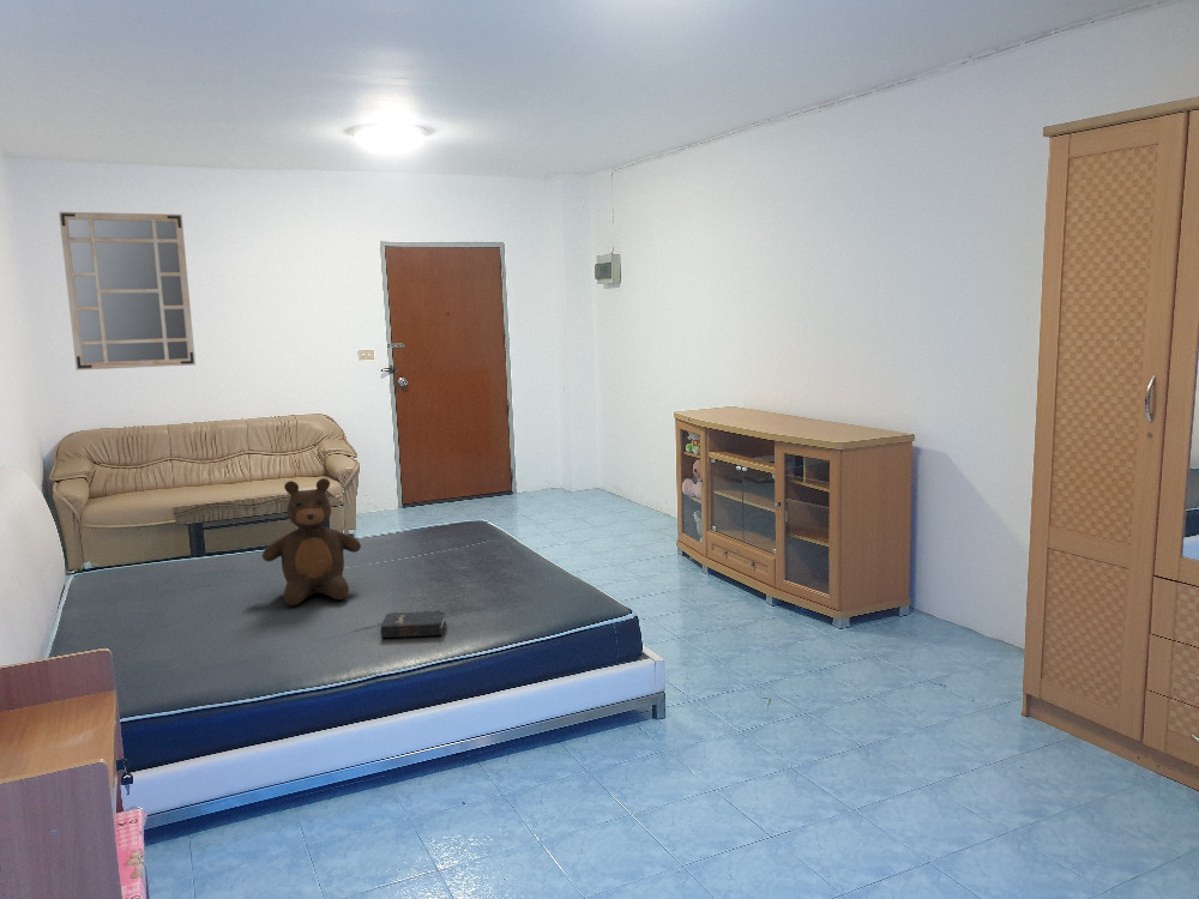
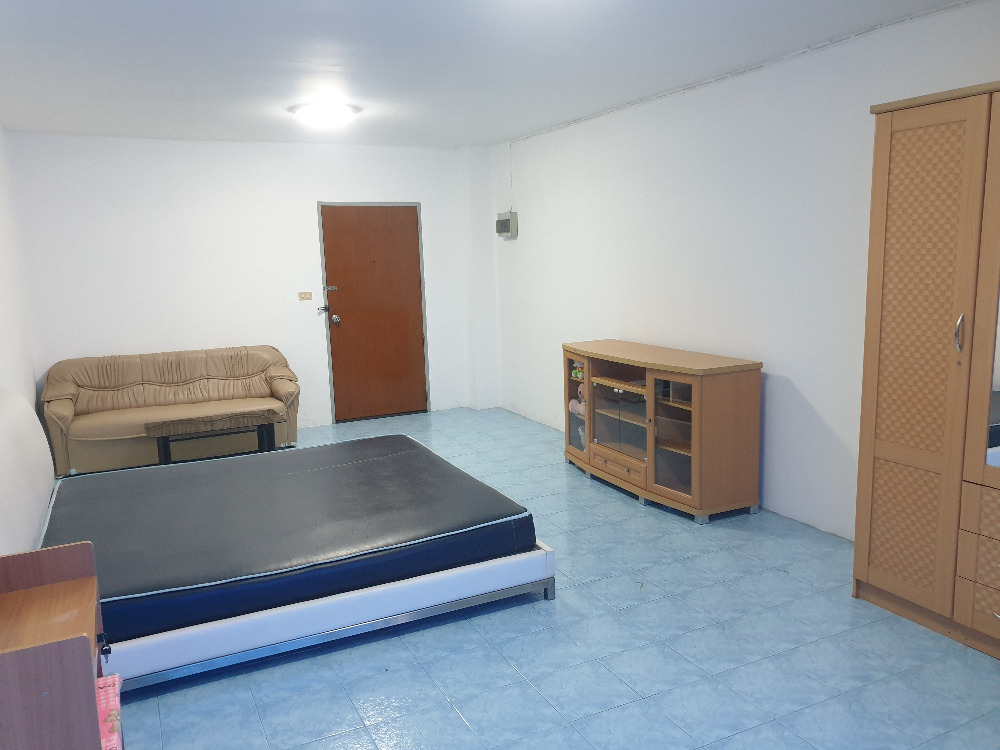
- teddy bear [261,477,362,607]
- mirror [58,211,197,372]
- hardback book [380,609,447,639]
